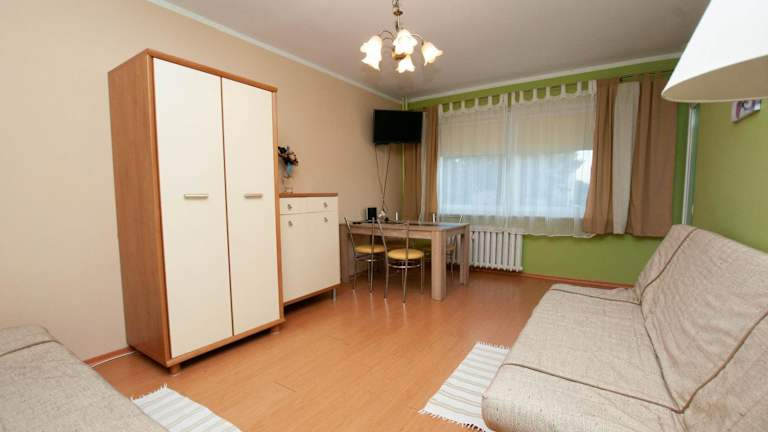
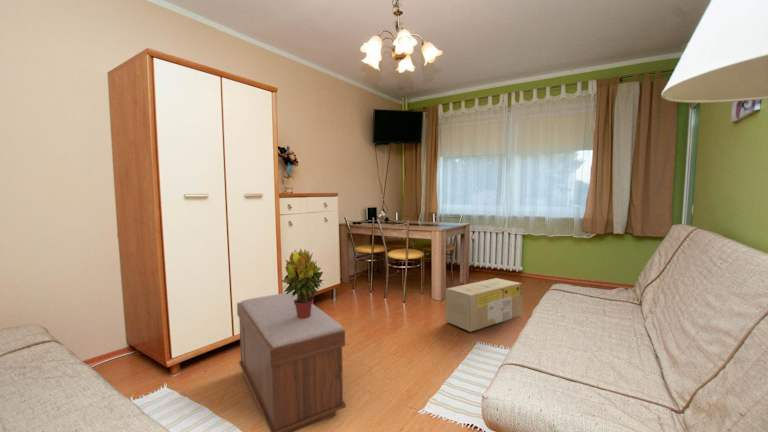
+ cardboard box [445,277,523,333]
+ potted plant [280,247,324,319]
+ bench [236,291,347,432]
